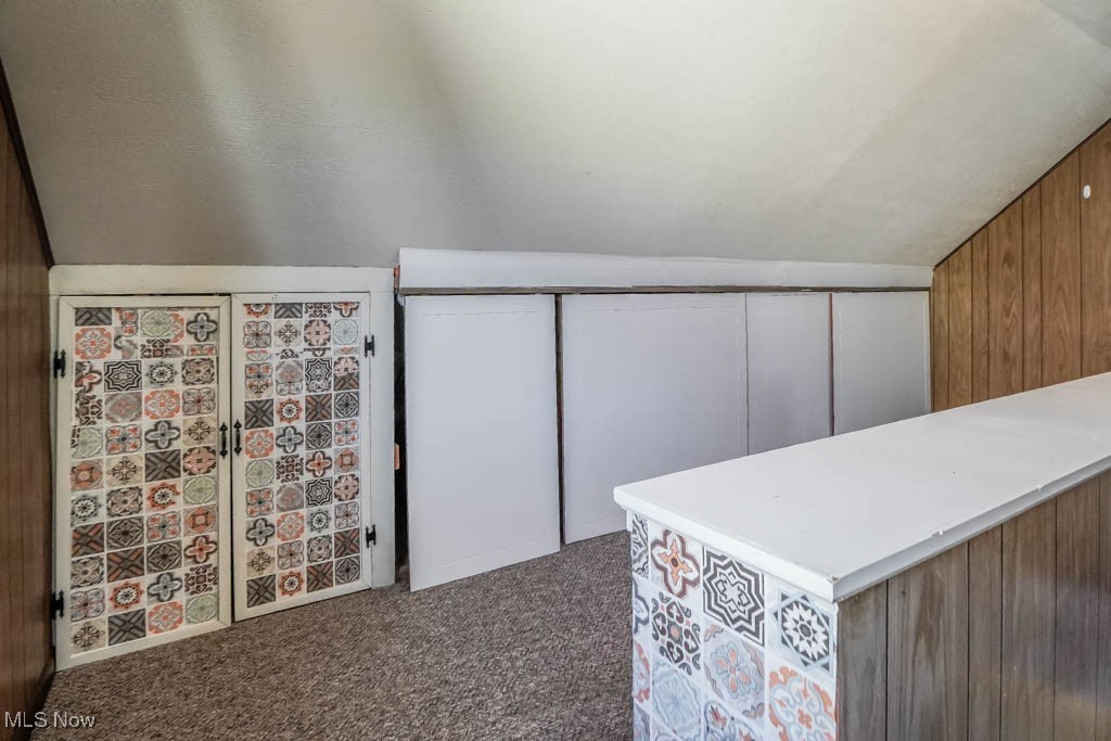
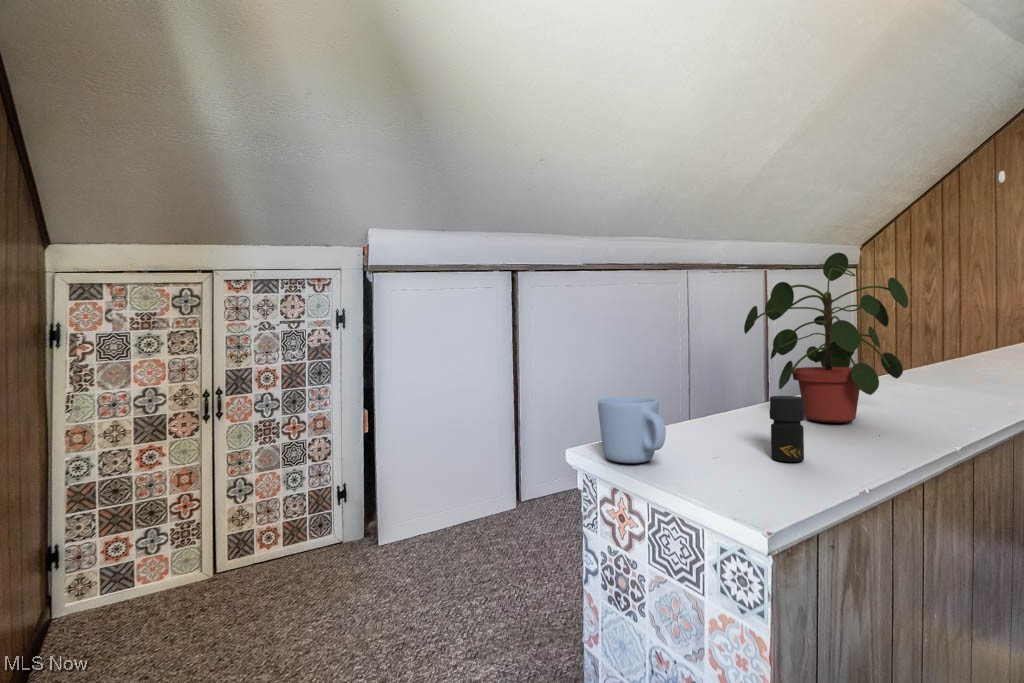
+ potted plant [743,252,909,423]
+ jar [769,395,805,463]
+ mug [597,396,667,464]
